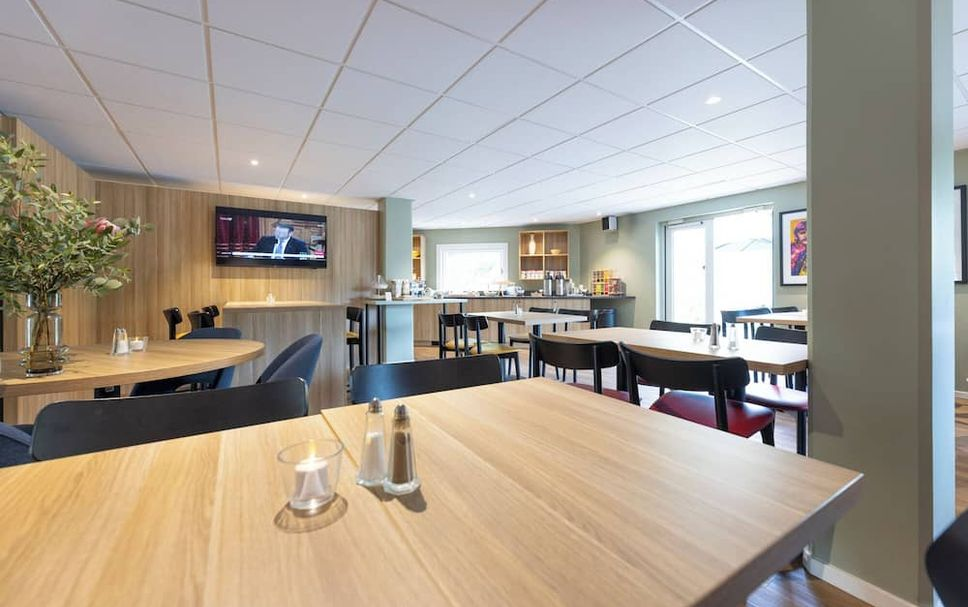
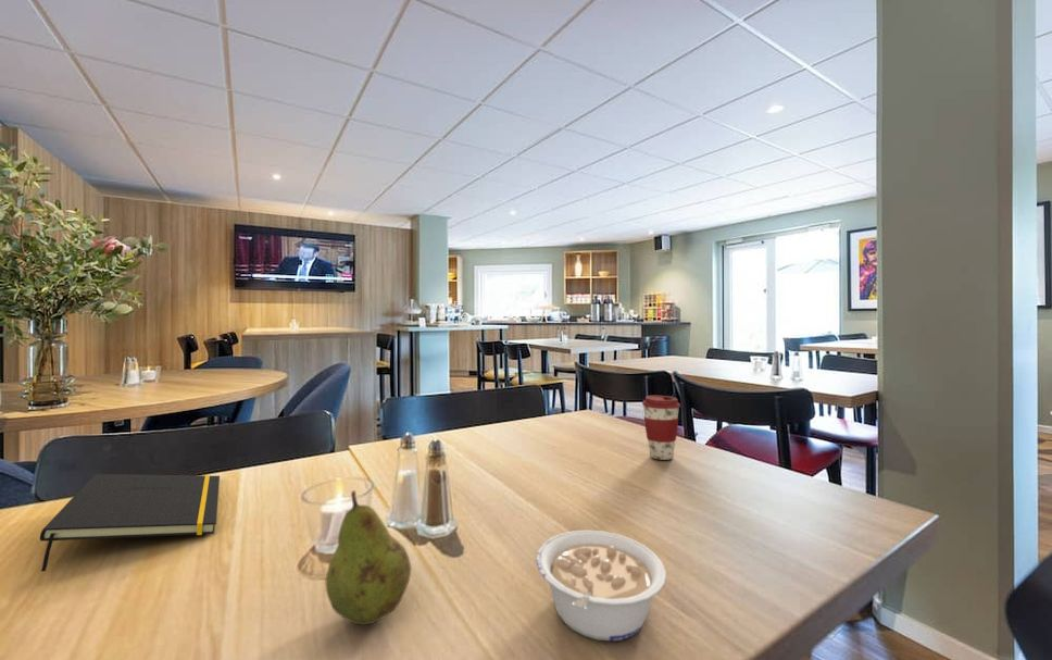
+ fruit [325,489,412,625]
+ legume [536,530,667,643]
+ coffee cup [641,395,681,461]
+ notepad [39,473,221,573]
